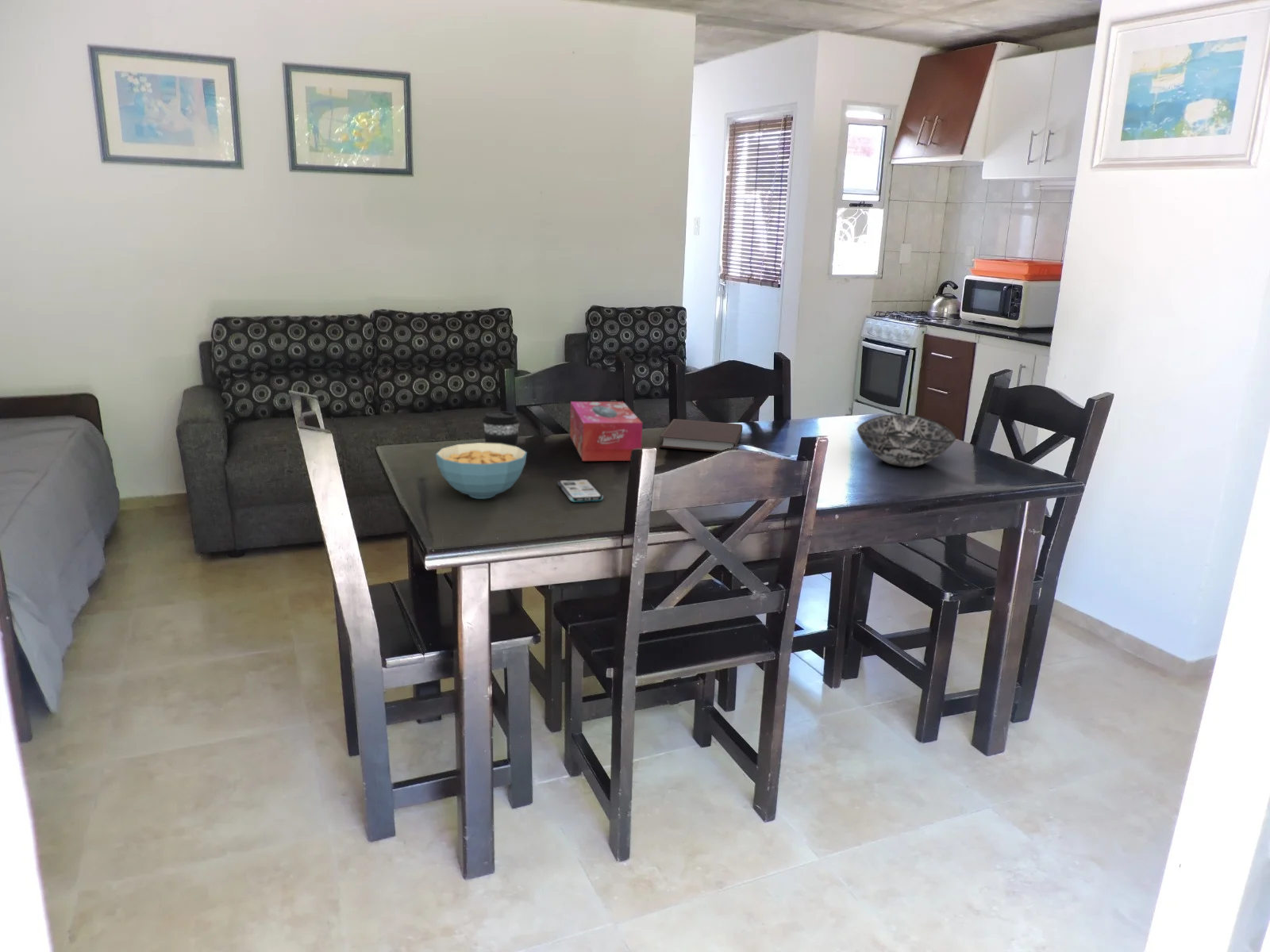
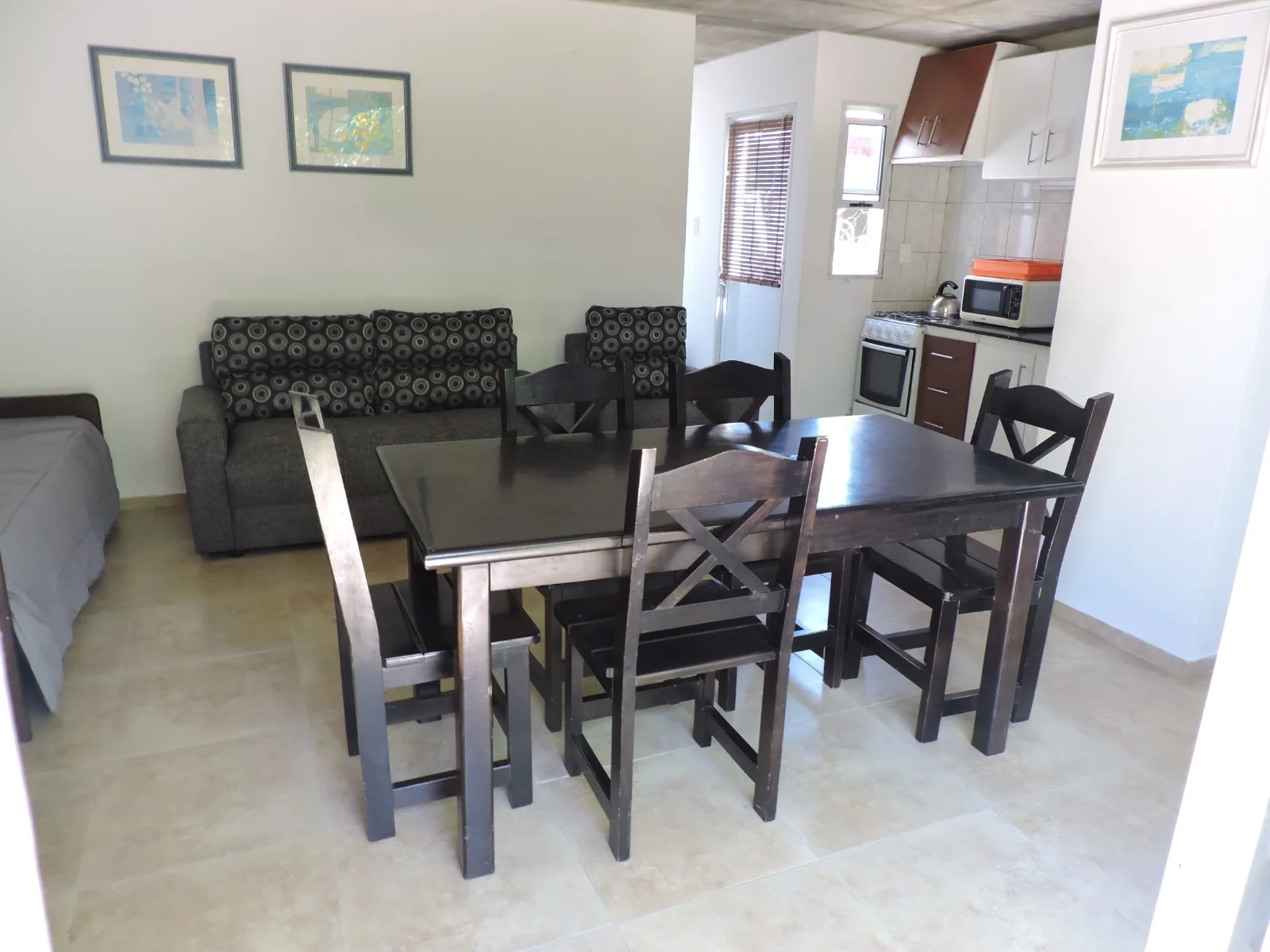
- phone case [557,478,604,503]
- tissue box [569,401,643,462]
- notebook [658,418,743,453]
- bowl [856,413,956,468]
- cereal bowl [435,442,528,500]
- coffee cup [482,411,521,447]
